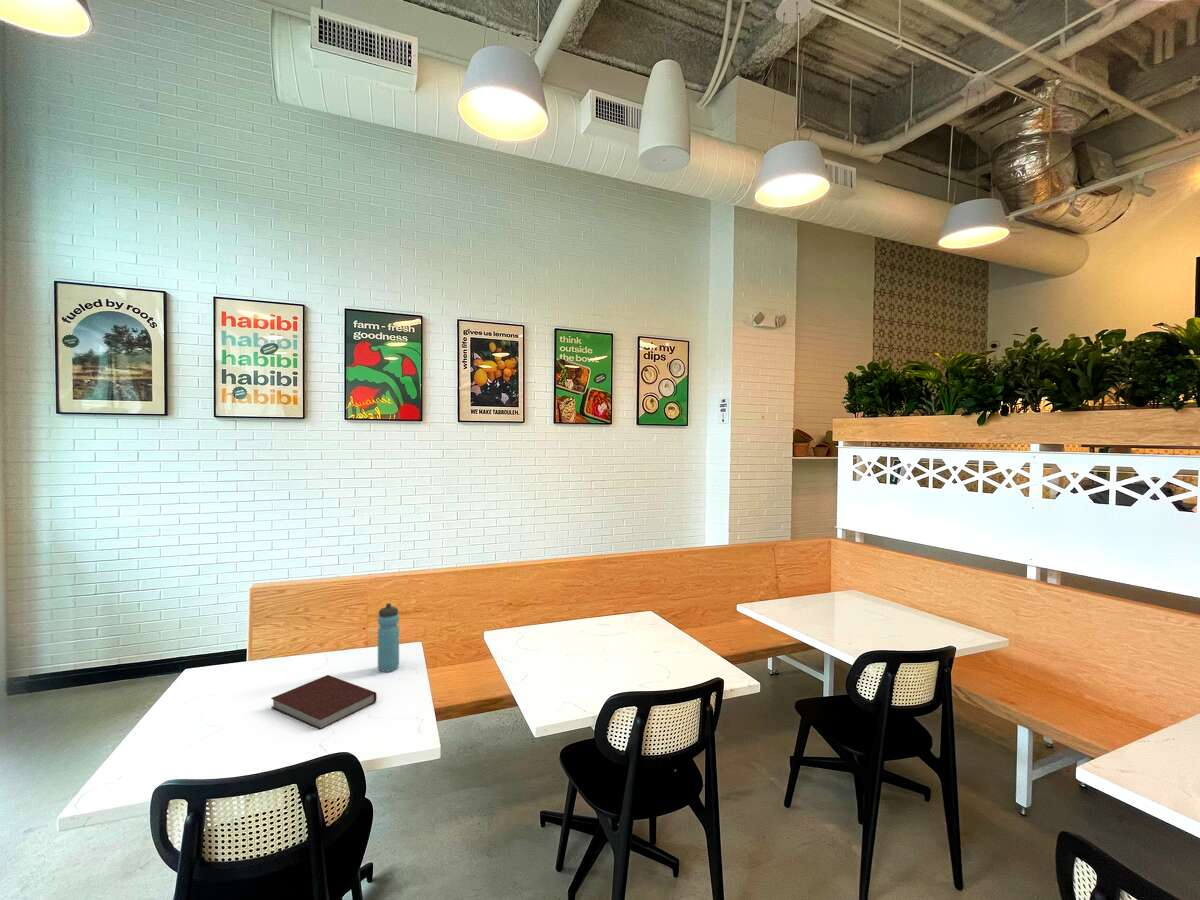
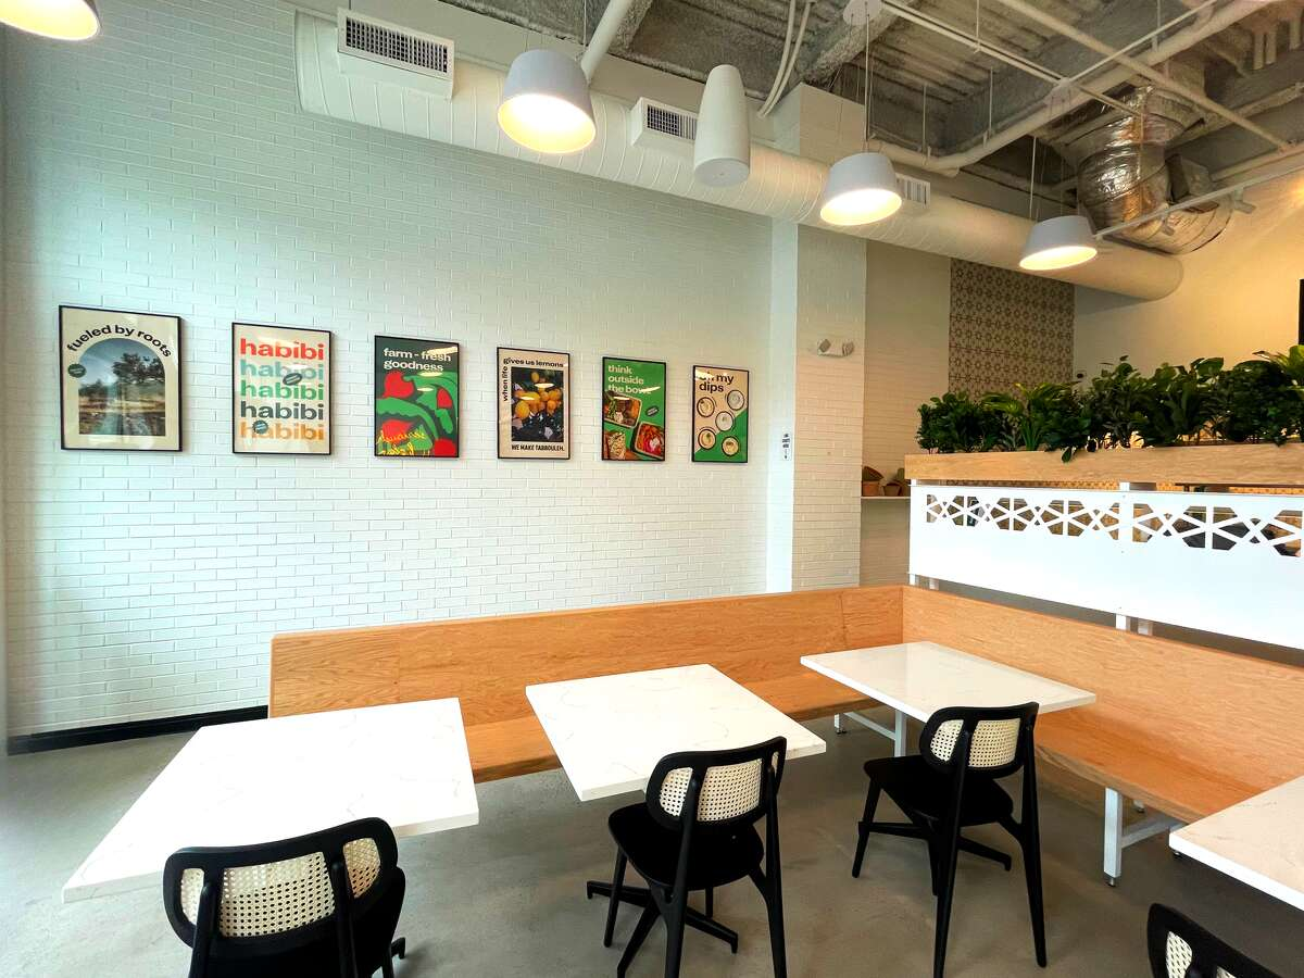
- water bottle [377,602,400,673]
- notebook [270,674,378,731]
